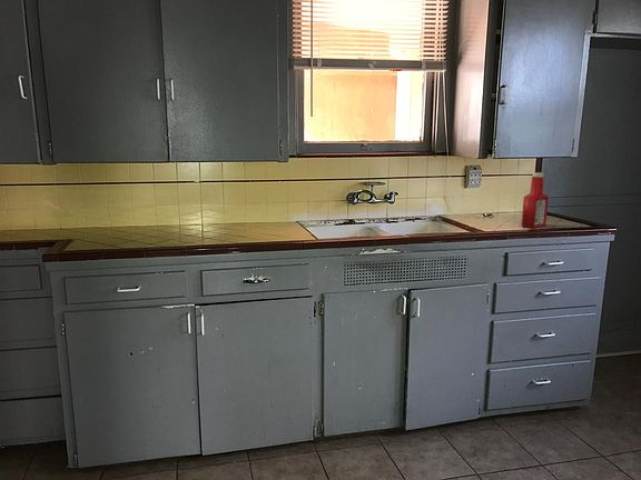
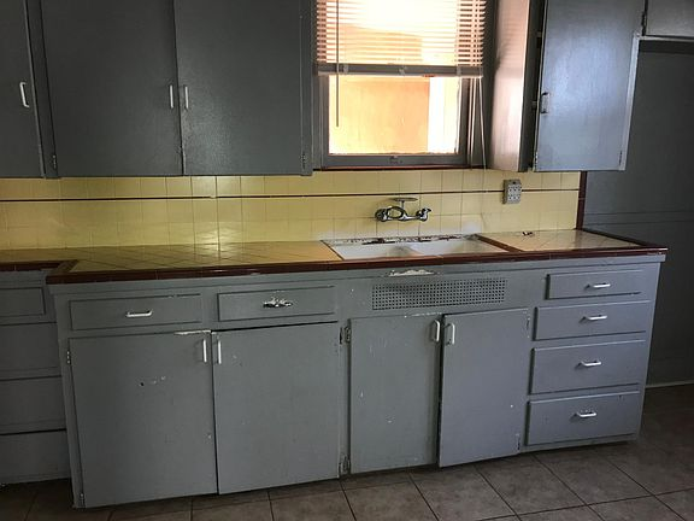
- soap bottle [521,171,550,229]
